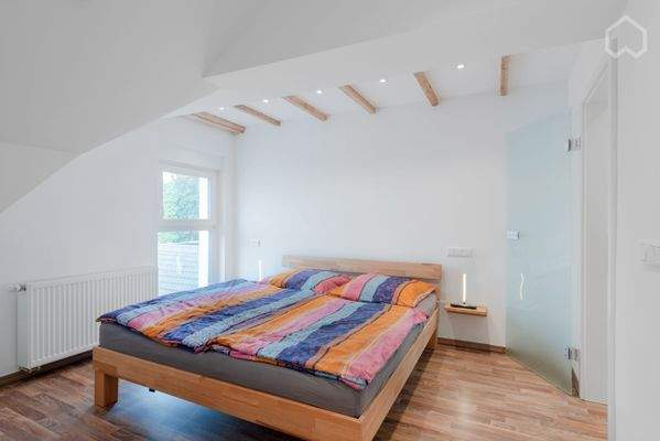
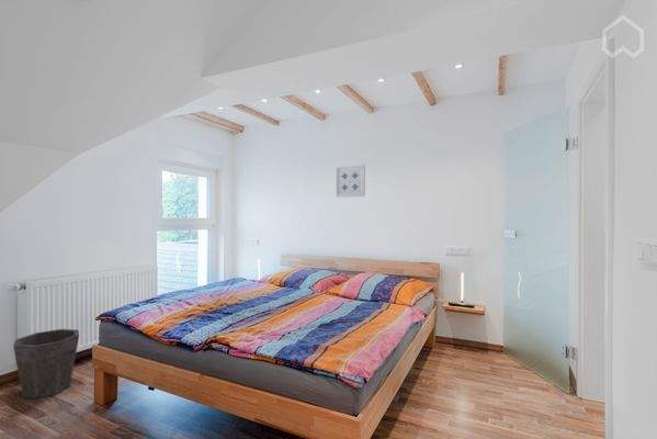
+ waste bin [12,328,80,399]
+ wall art [335,164,366,199]
